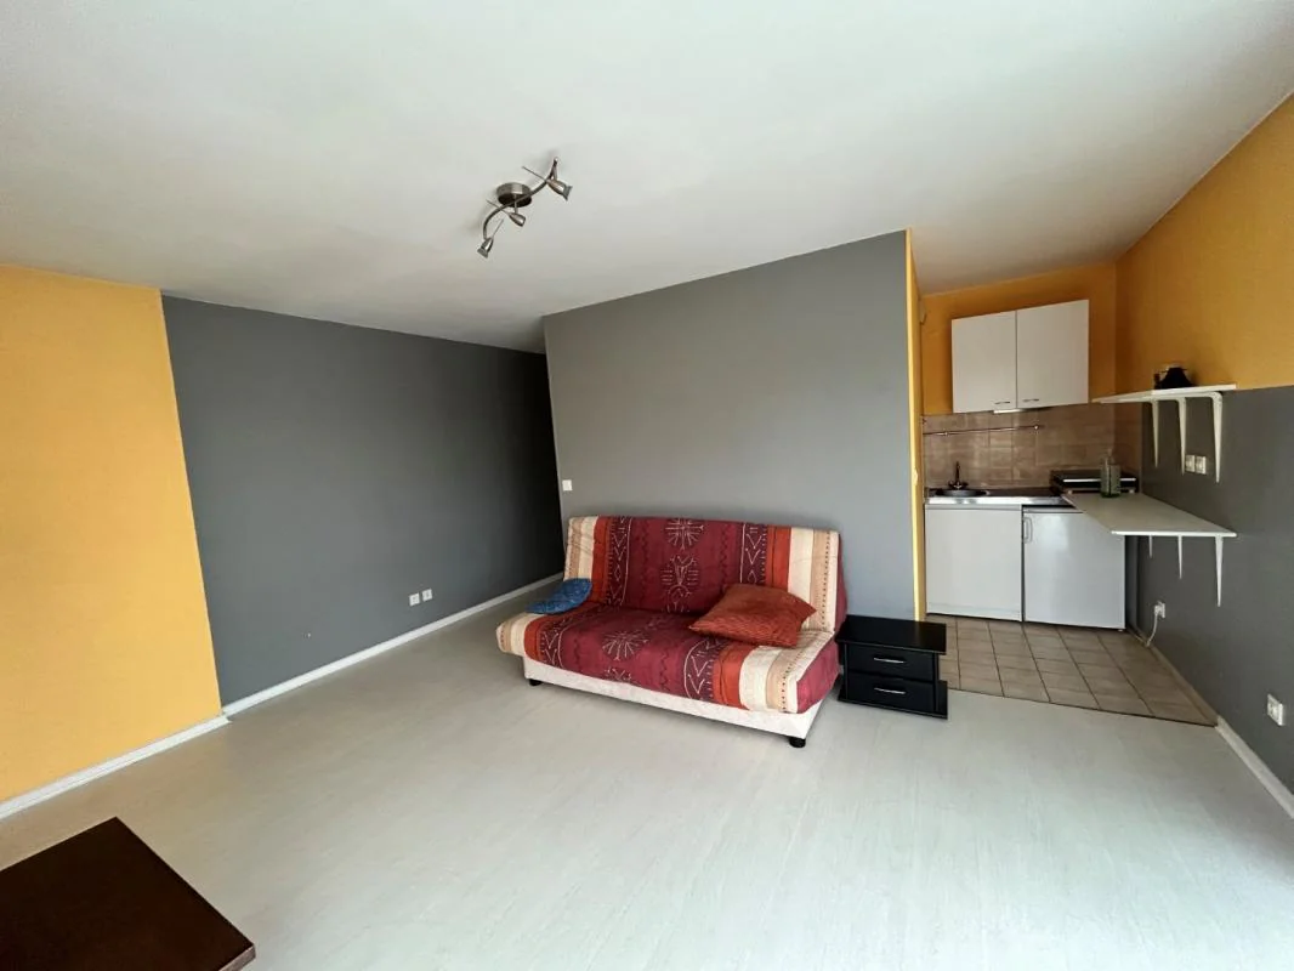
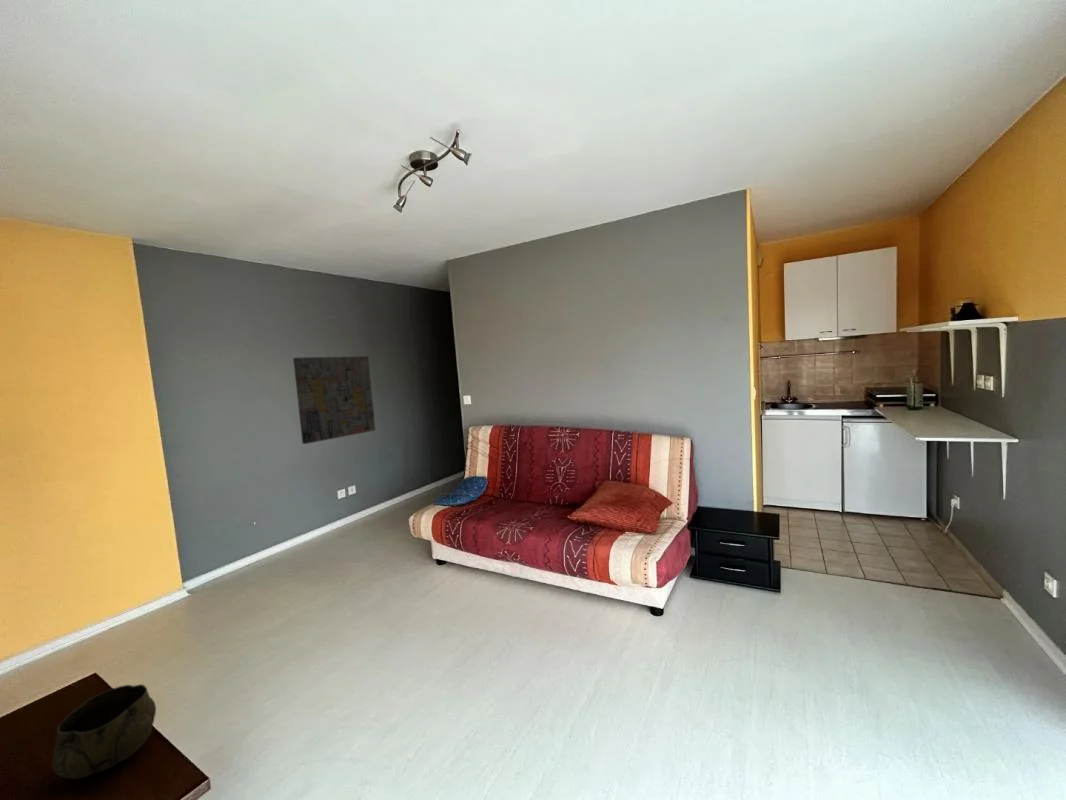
+ decorative bowl [51,683,157,780]
+ wall art [292,355,376,445]
